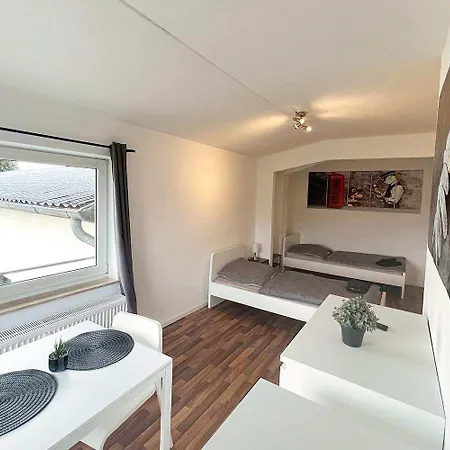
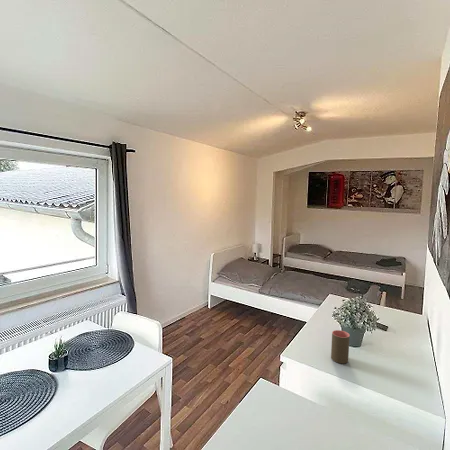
+ cup [330,329,351,364]
